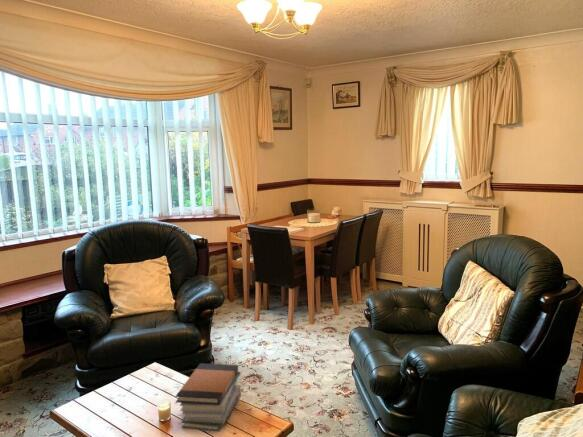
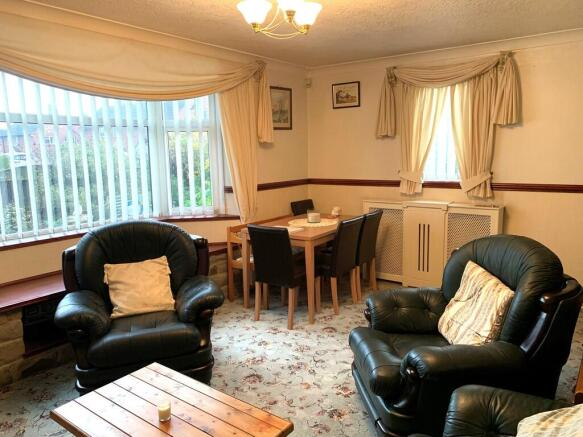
- book stack [175,362,242,433]
